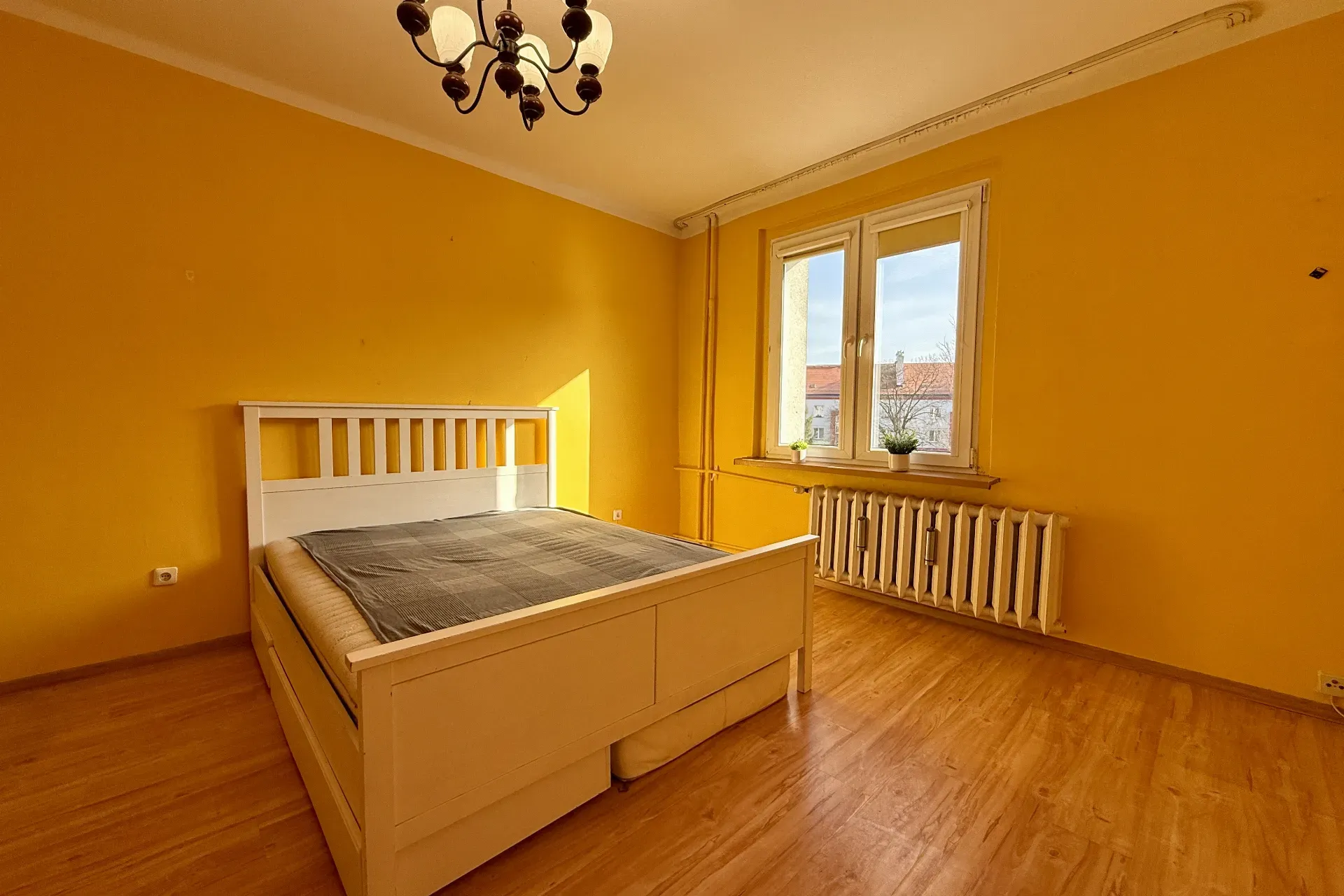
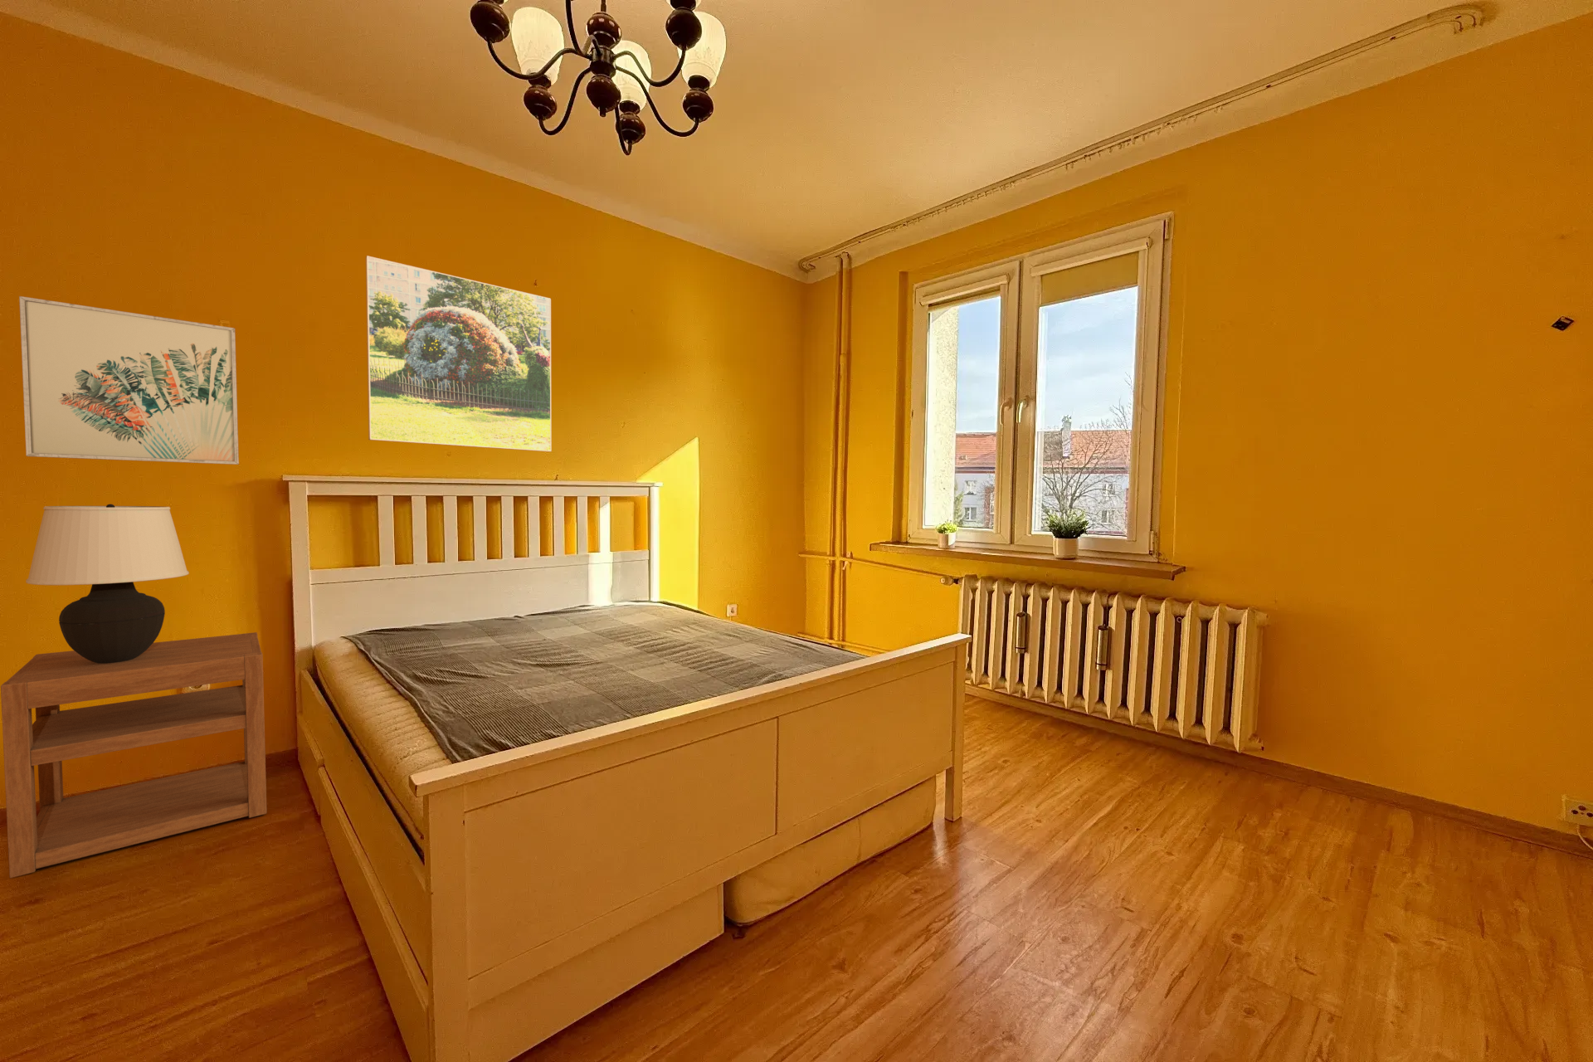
+ wall art [18,295,239,466]
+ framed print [365,255,551,452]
+ nightstand [0,632,267,878]
+ table lamp [25,504,190,664]
